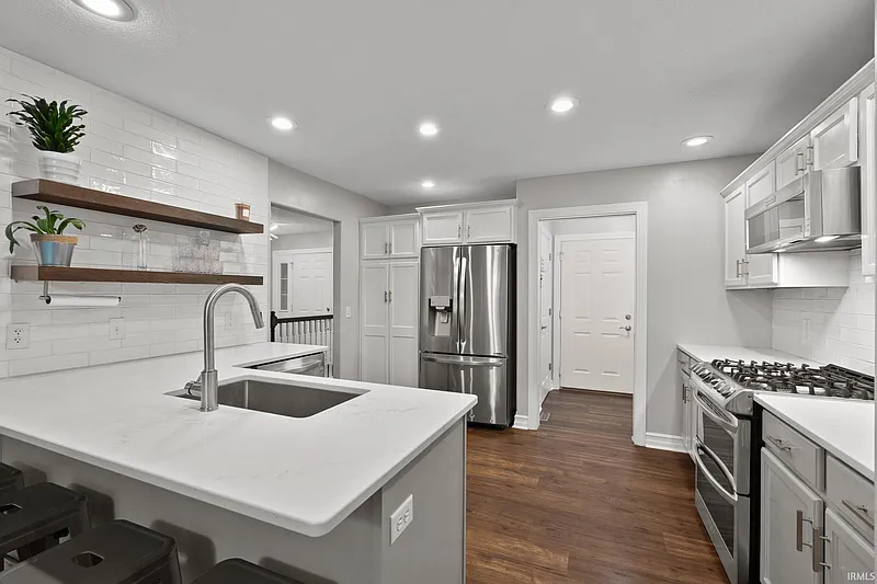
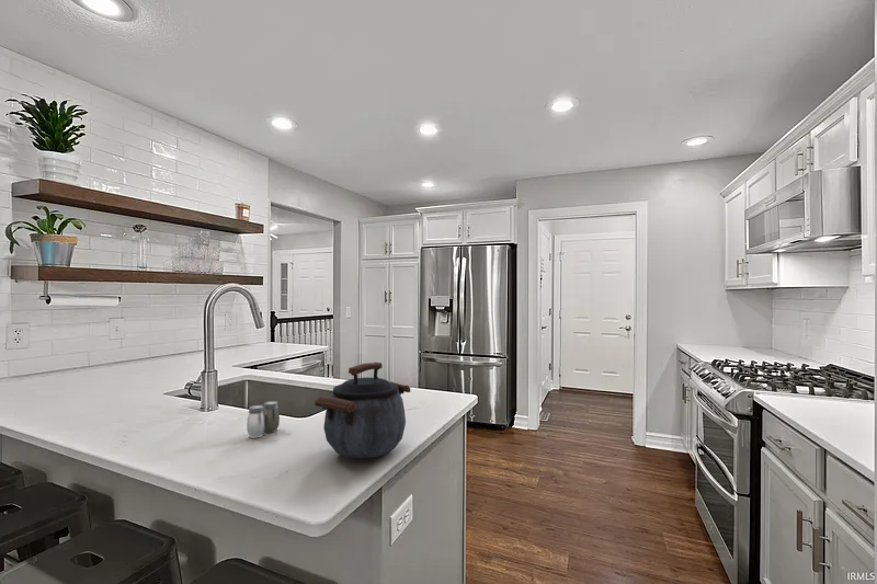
+ kettle [314,362,411,459]
+ salt and pepper shaker [246,400,281,439]
